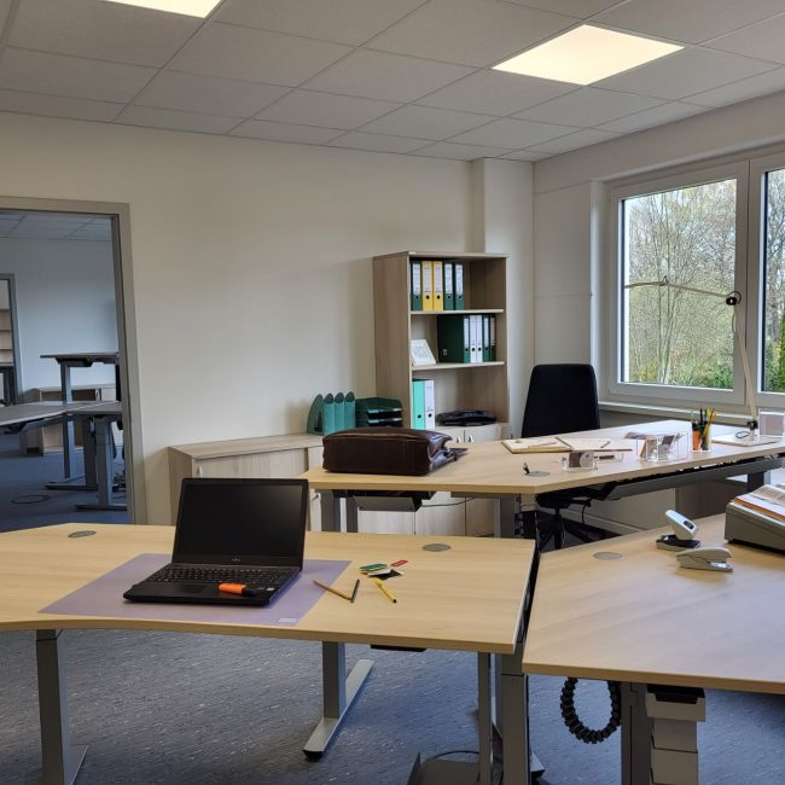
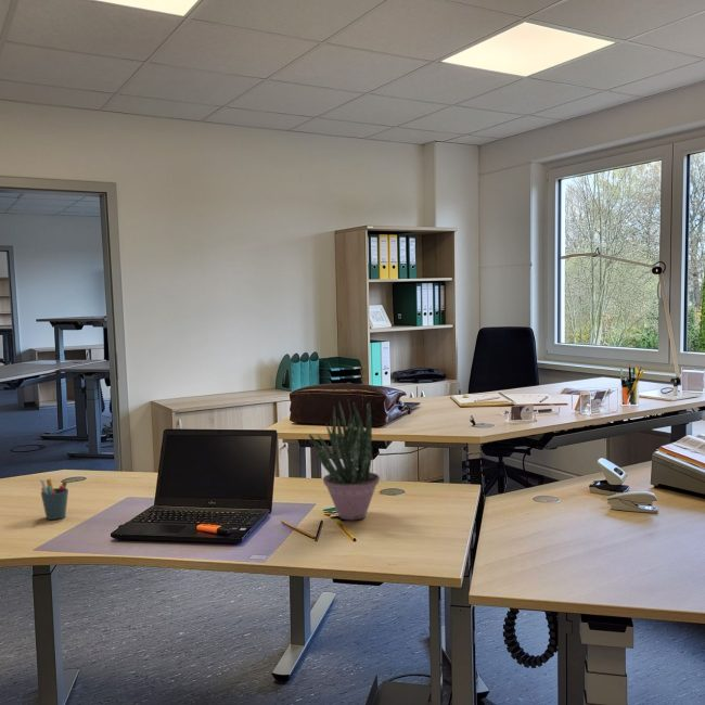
+ pen holder [39,478,69,521]
+ potted plant [308,399,381,521]
